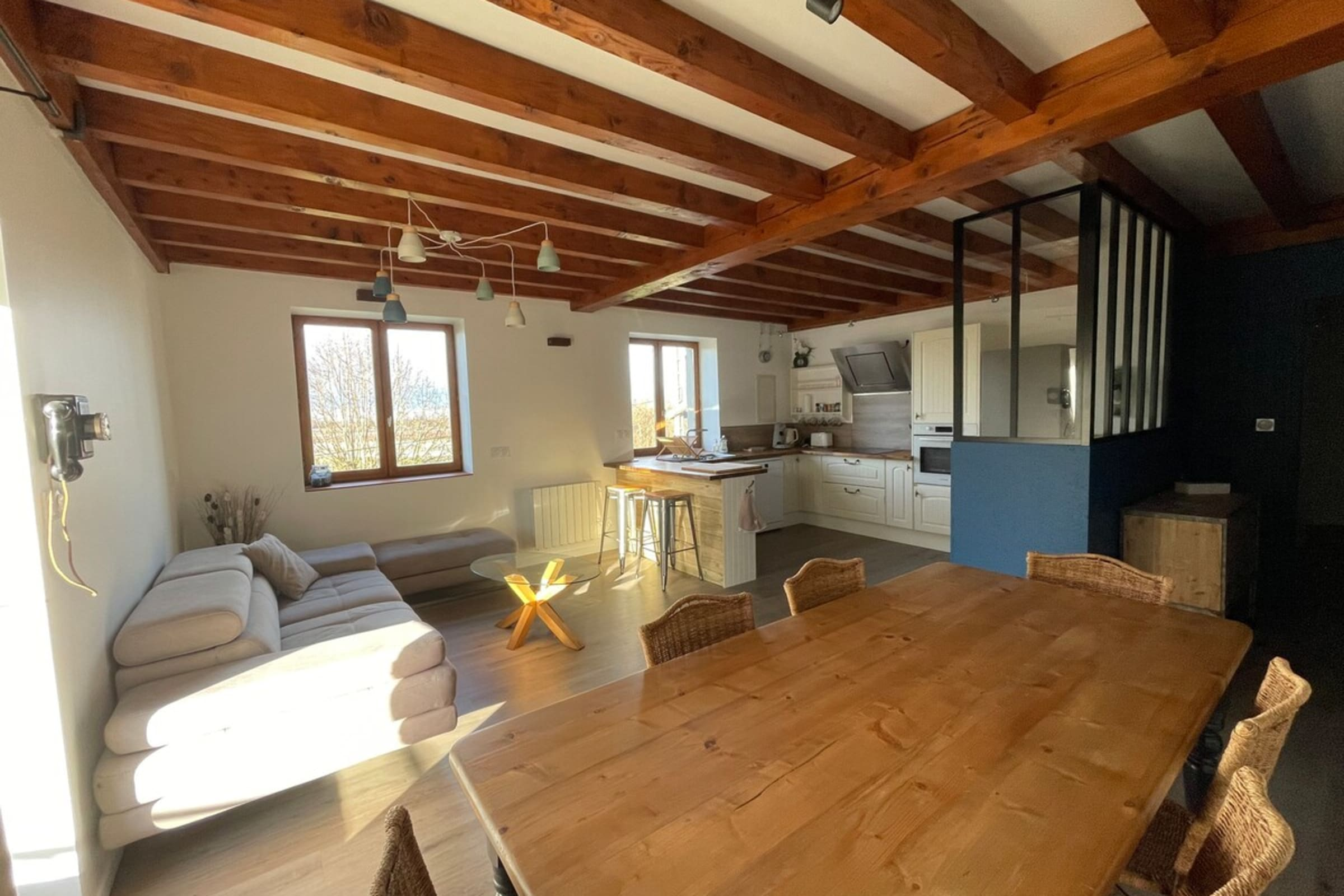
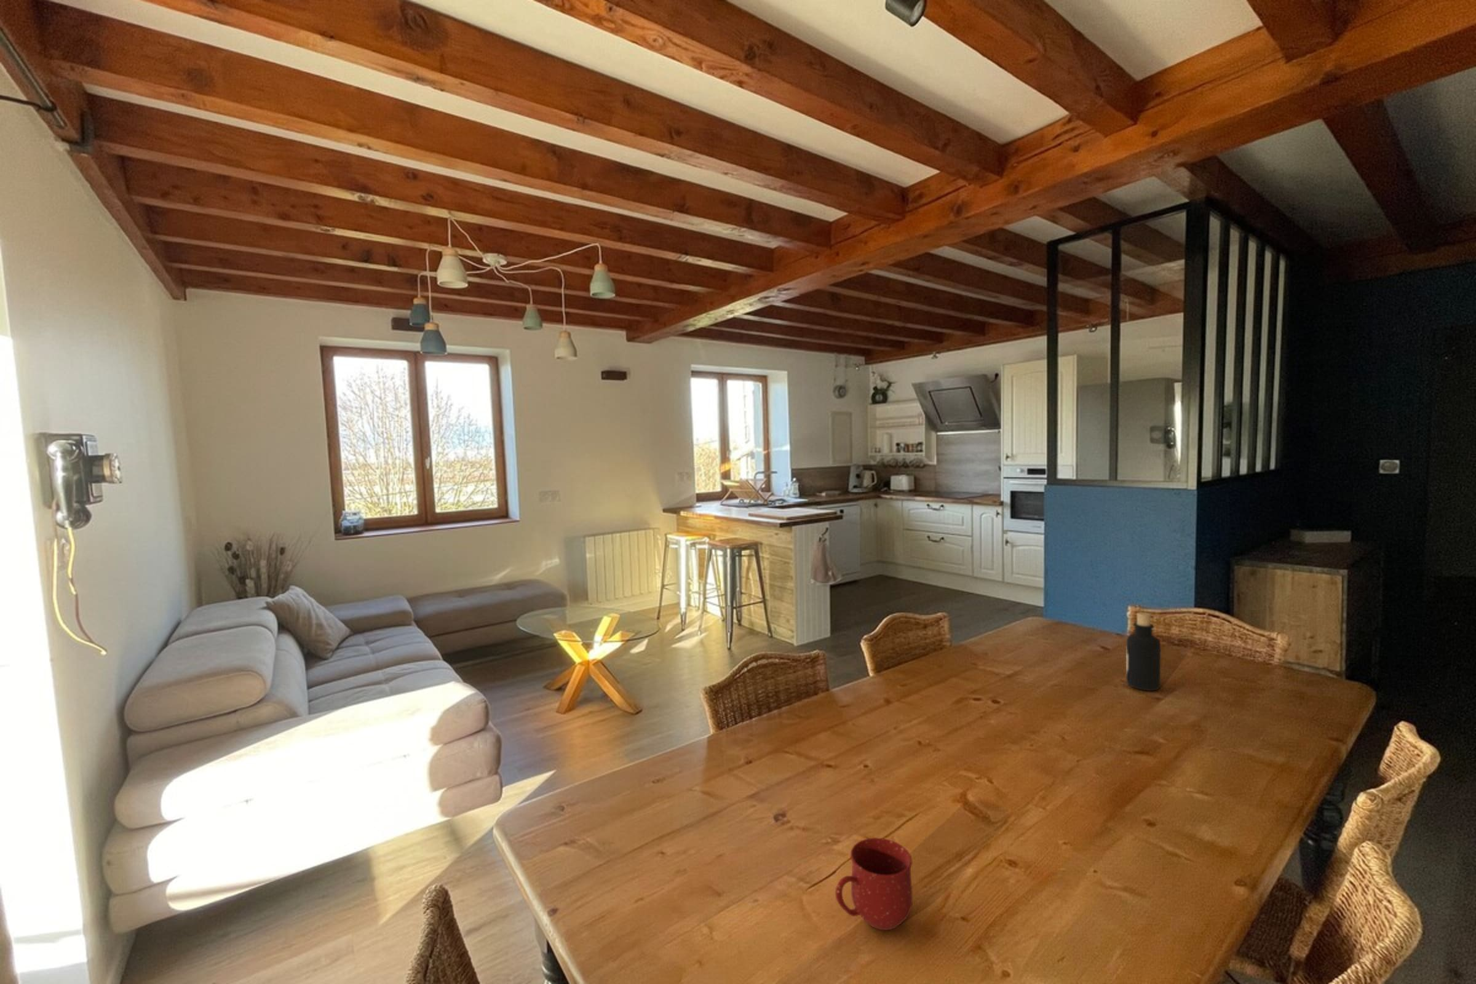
+ mug [835,837,914,931]
+ bottle [1126,612,1161,691]
